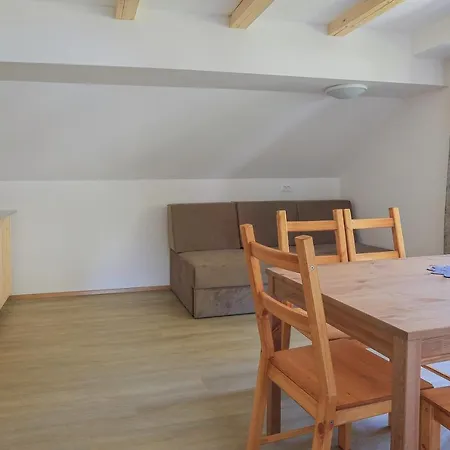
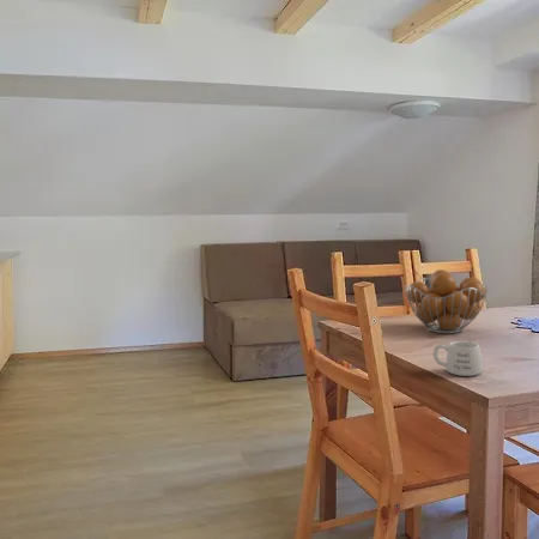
+ mug [432,340,483,377]
+ fruit basket [404,268,489,334]
